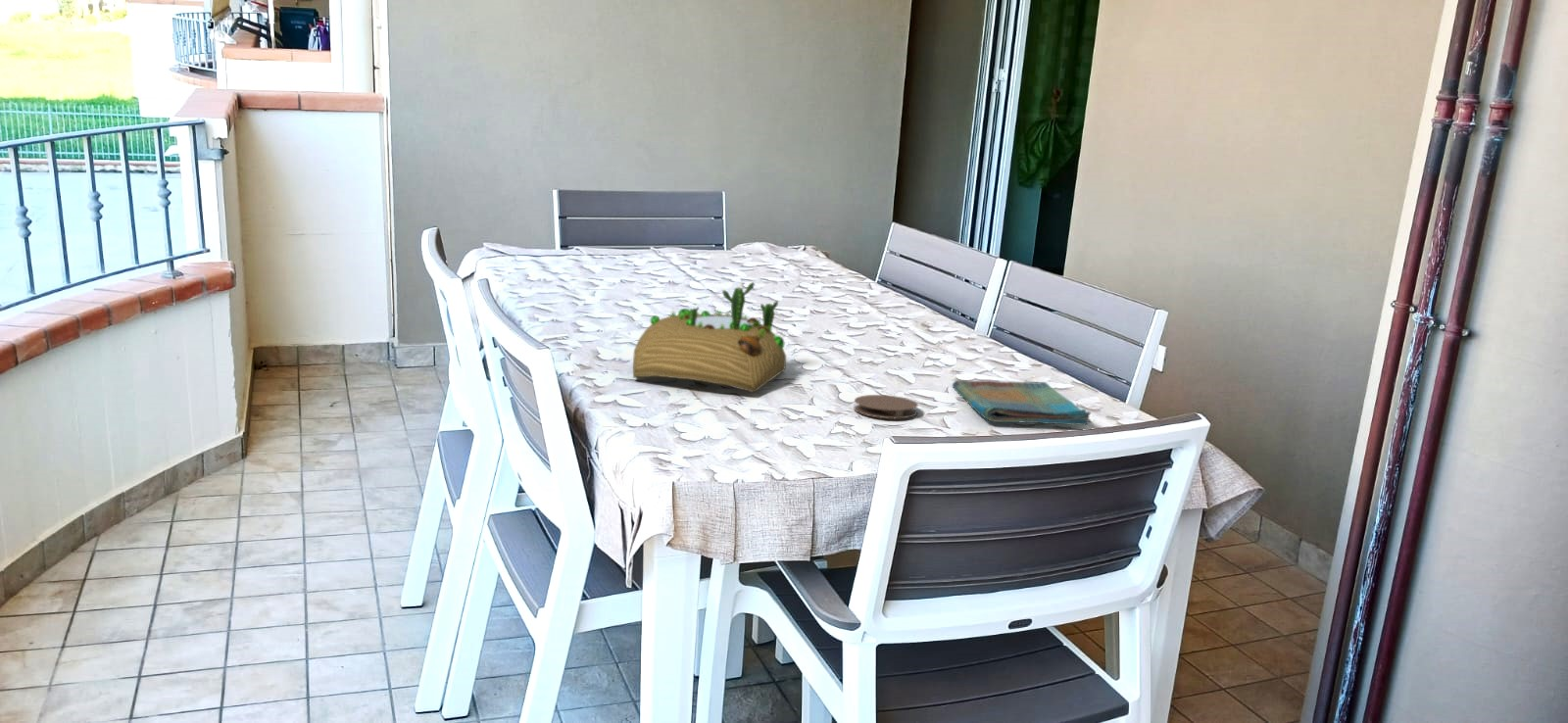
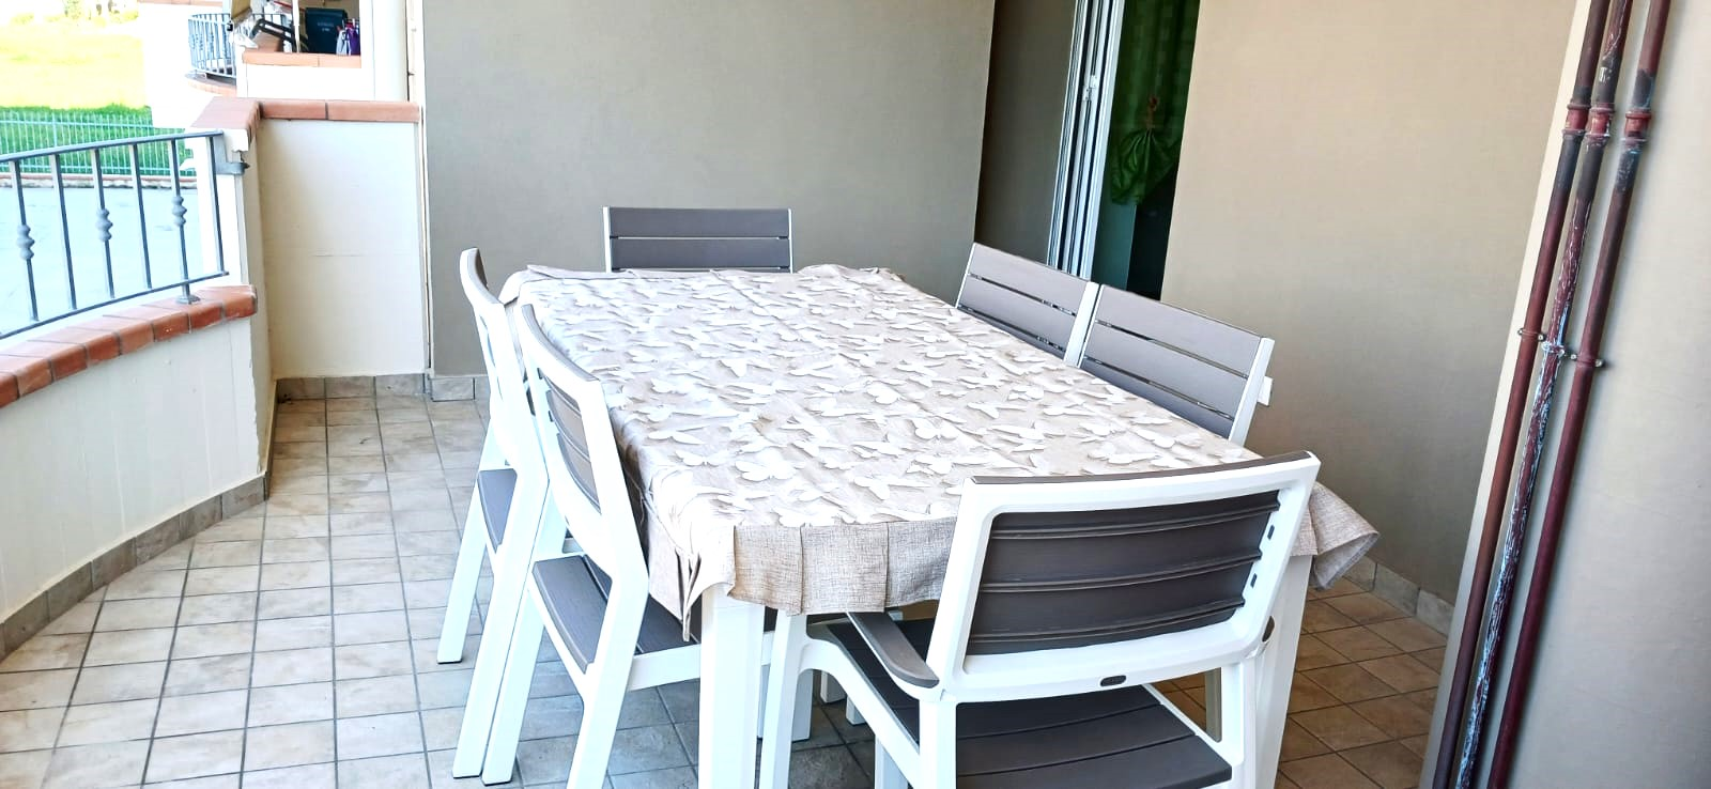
- dish towel [952,379,1092,426]
- coaster [853,394,919,419]
- succulent planter [632,281,787,394]
